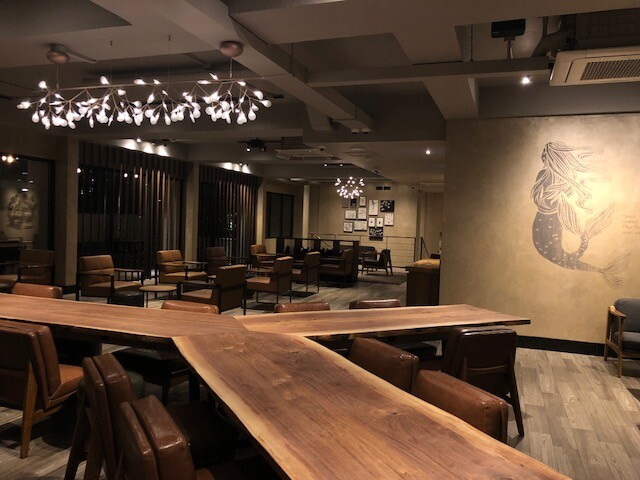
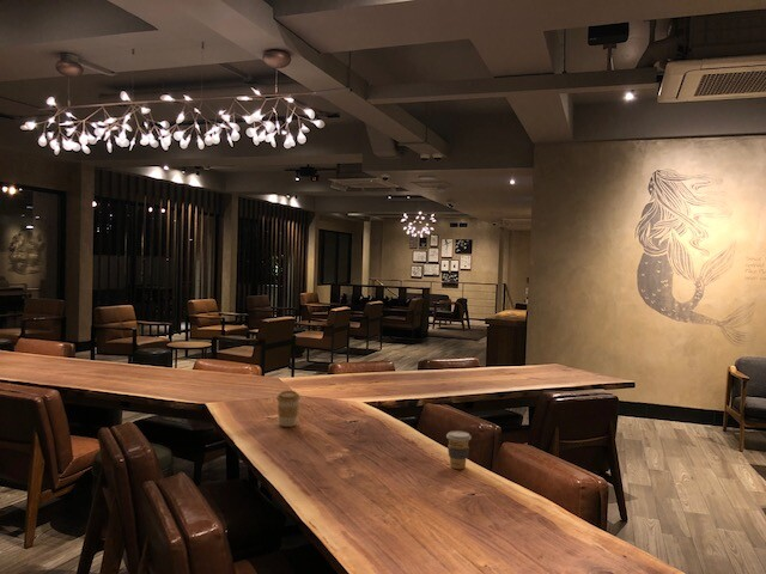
+ coffee cup [275,390,302,428]
+ coffee cup [445,429,473,470]
